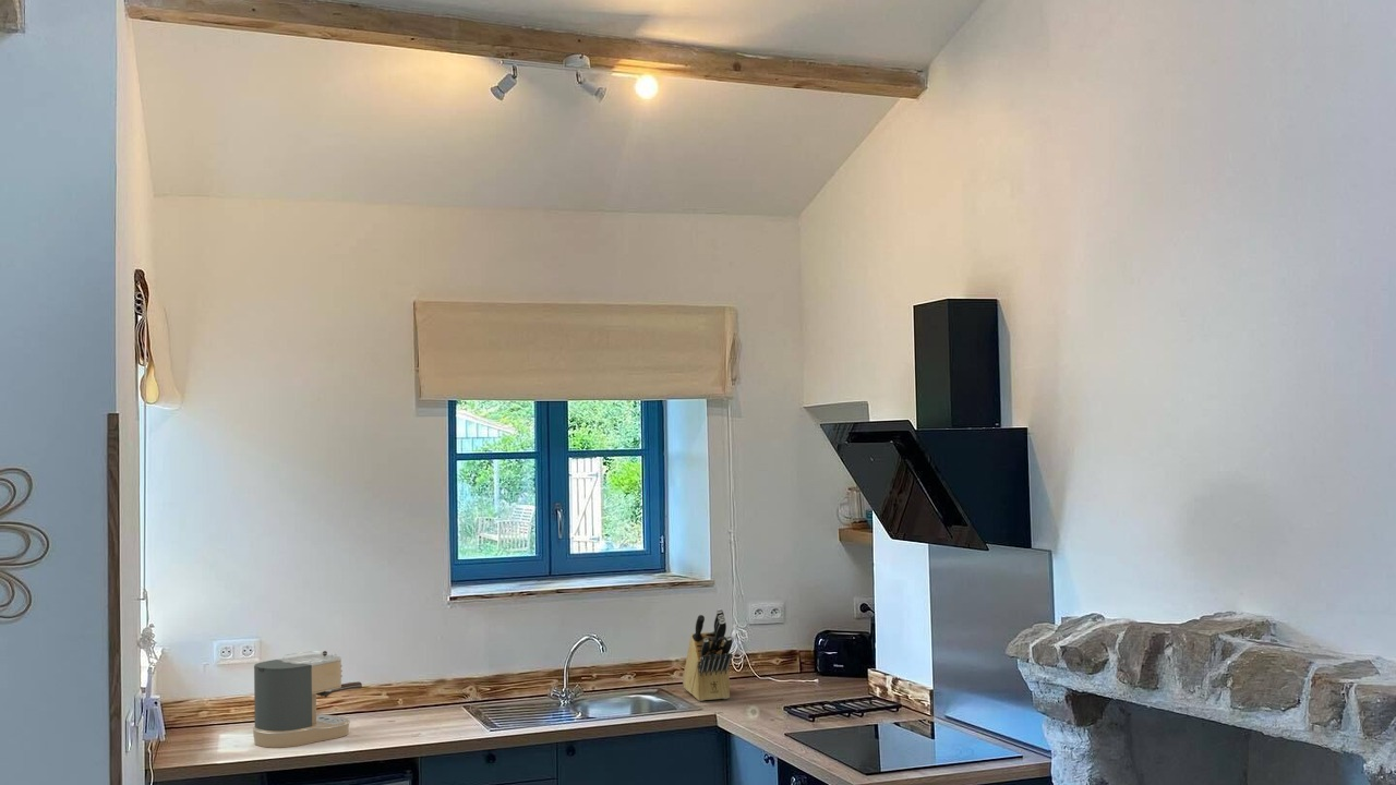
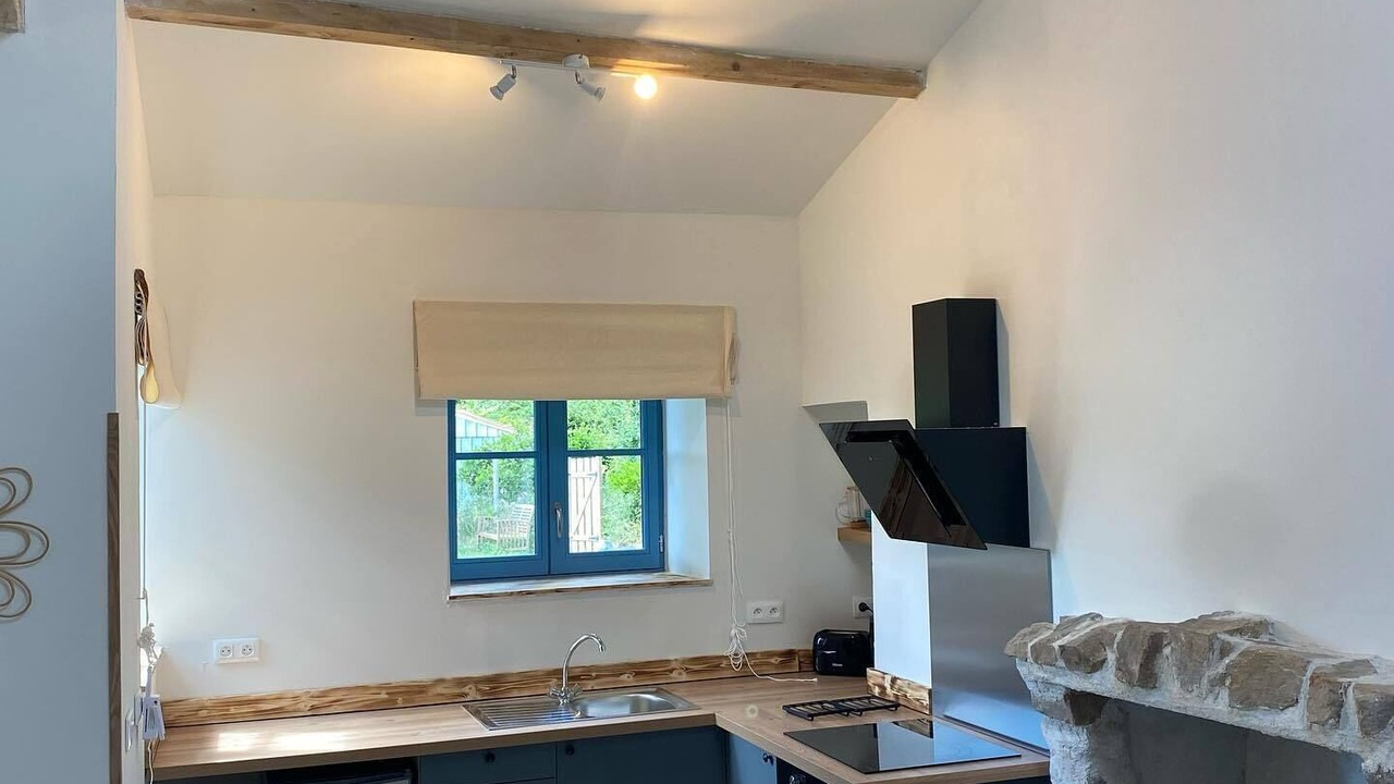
- knife block [682,607,734,702]
- coffee maker [252,650,363,749]
